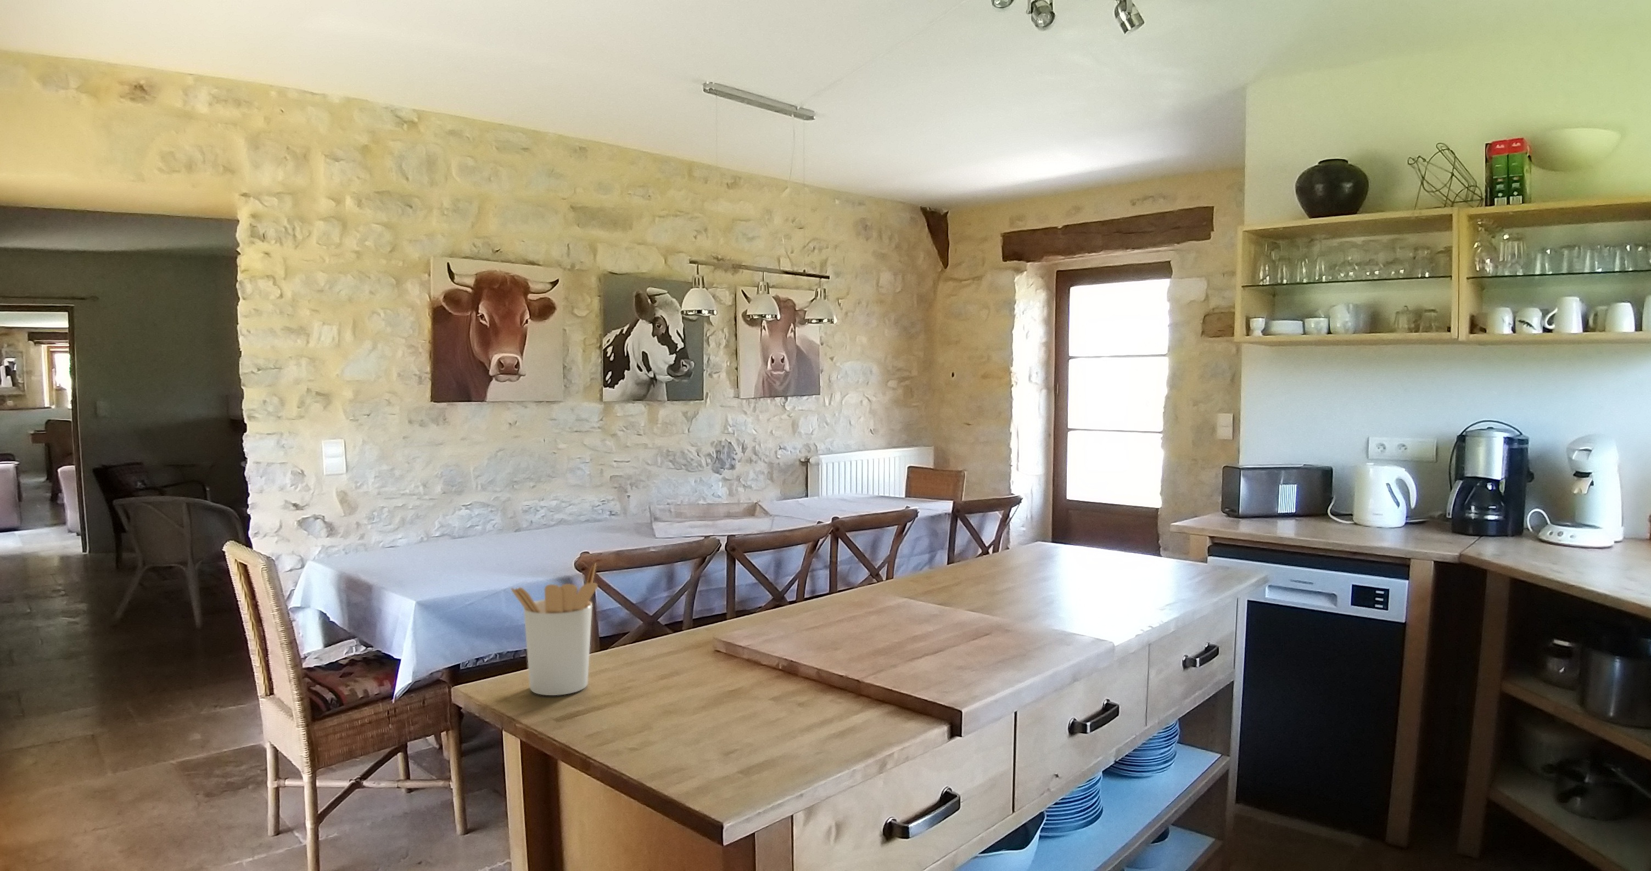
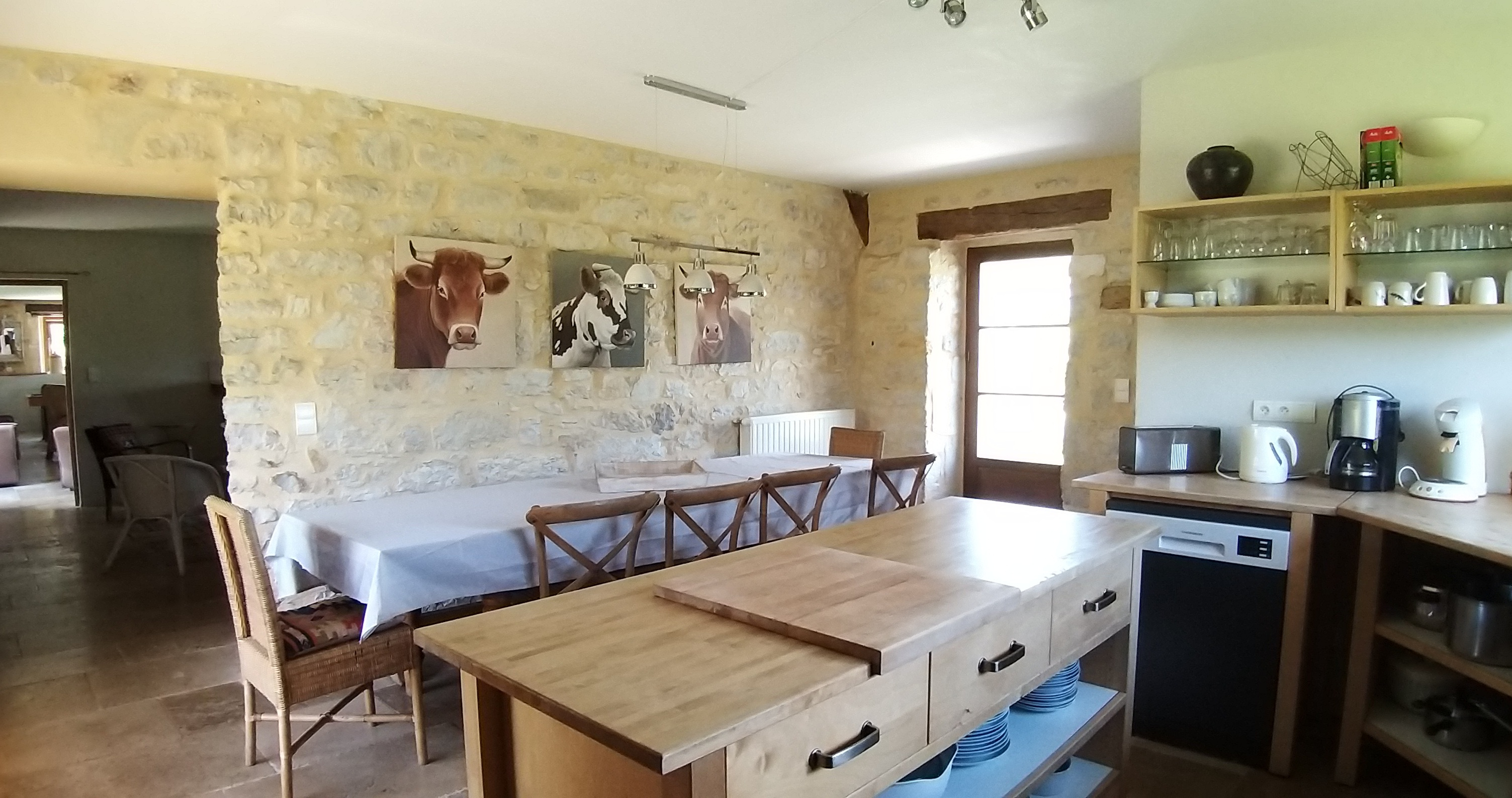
- utensil holder [511,562,598,696]
